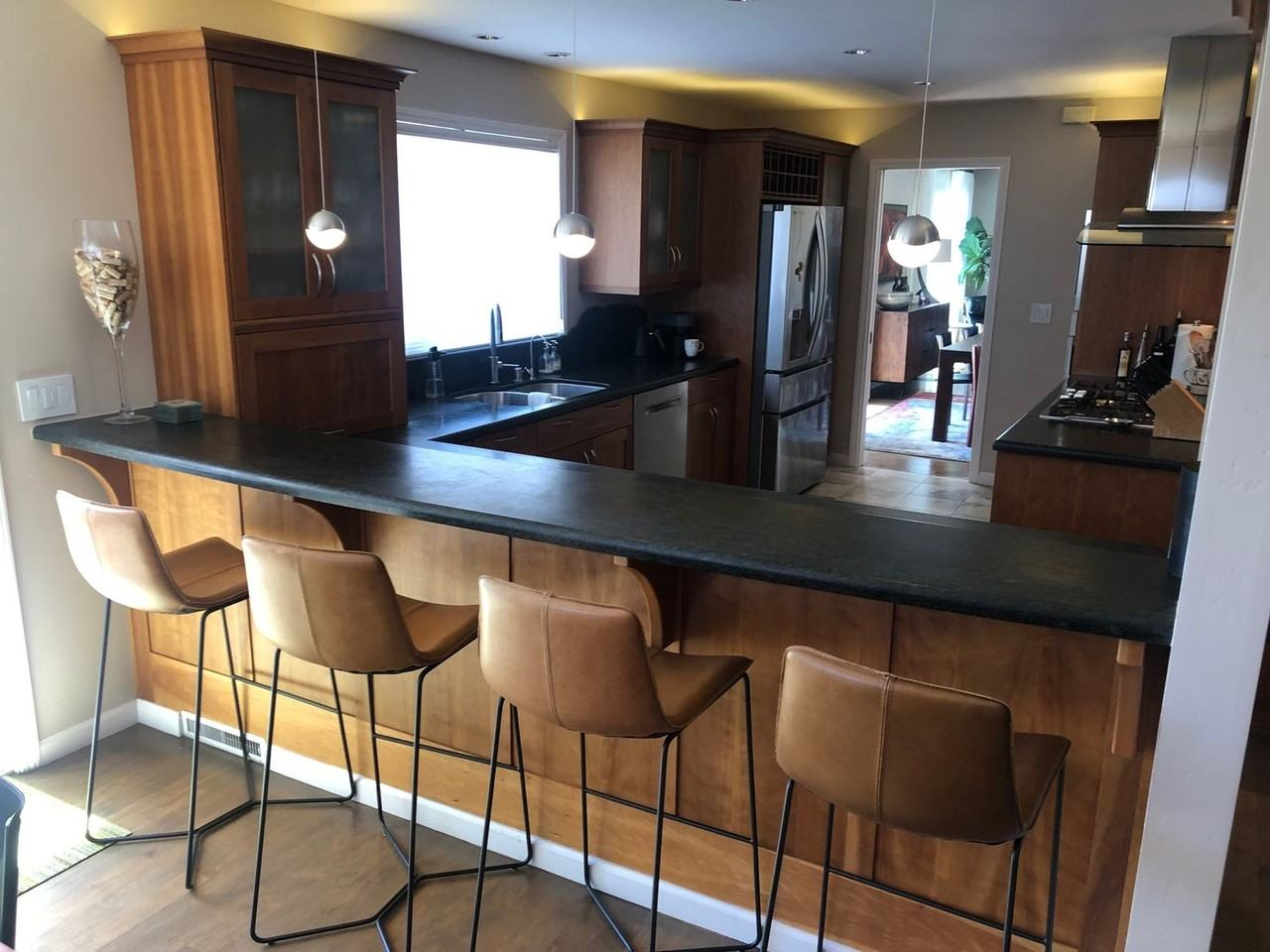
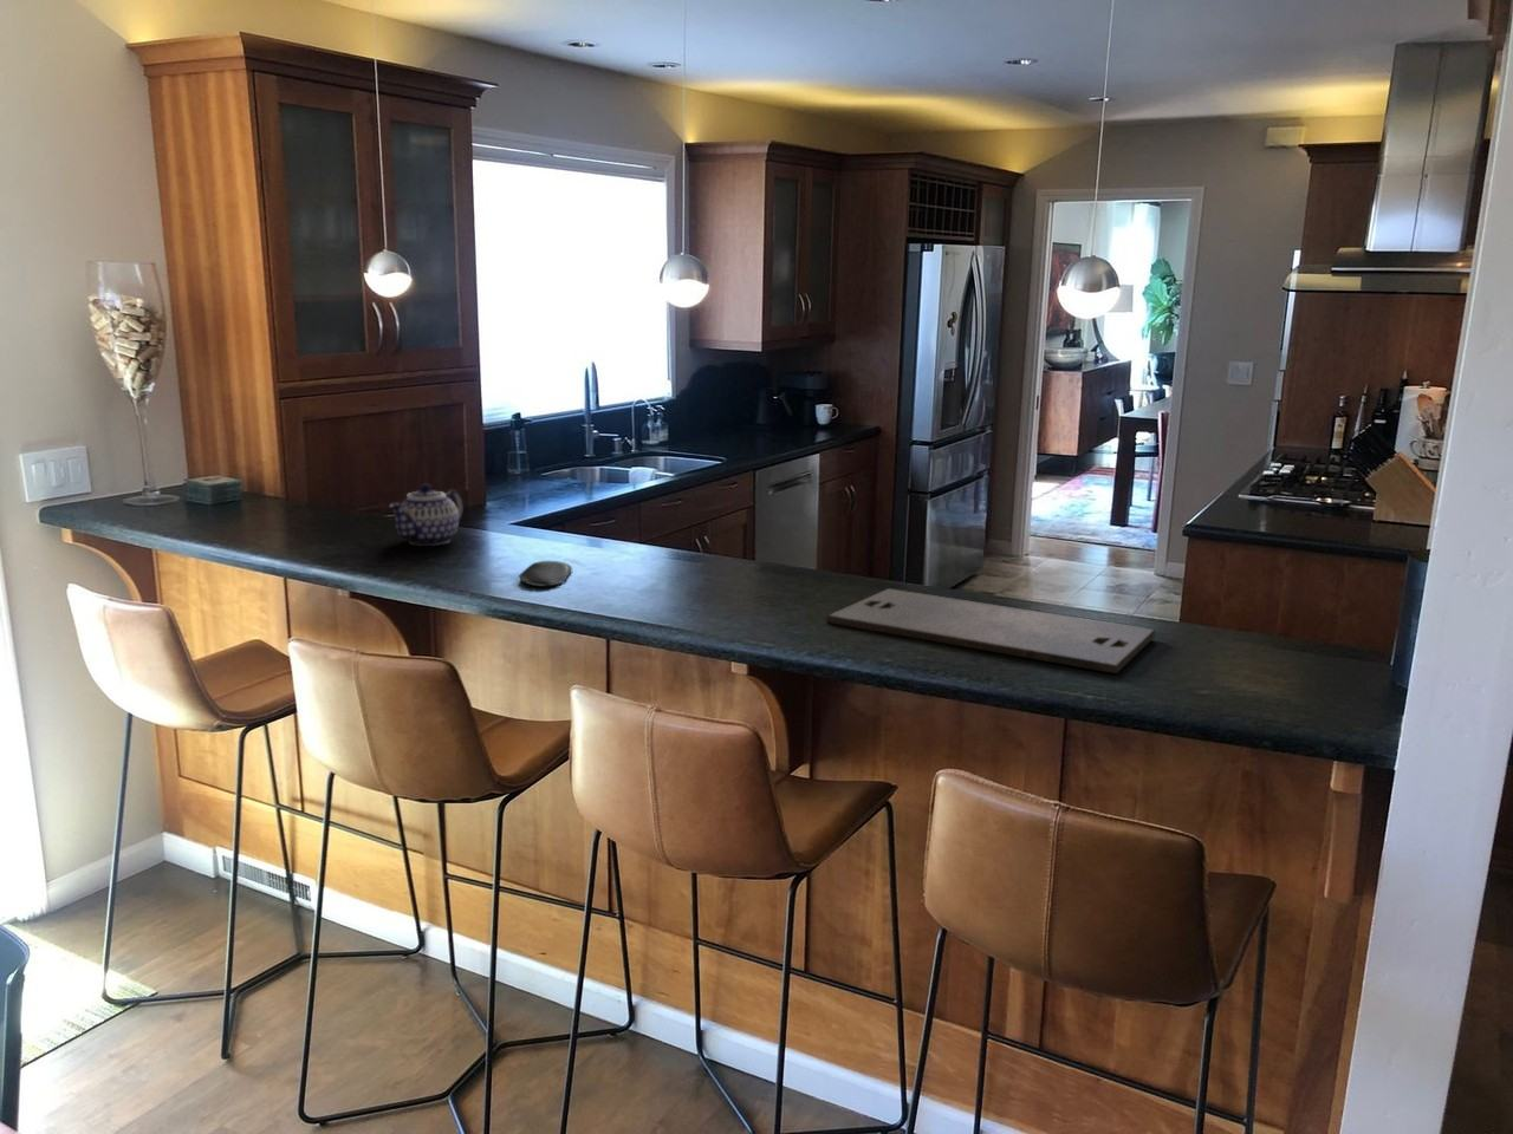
+ teapot [387,482,465,547]
+ cutting board [826,587,1157,674]
+ oval tray [519,560,573,587]
